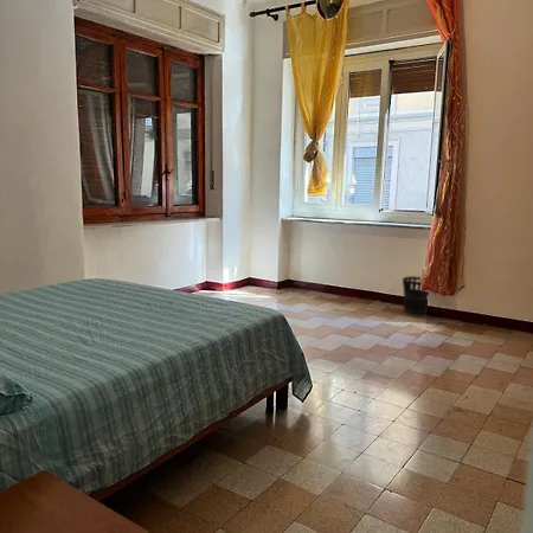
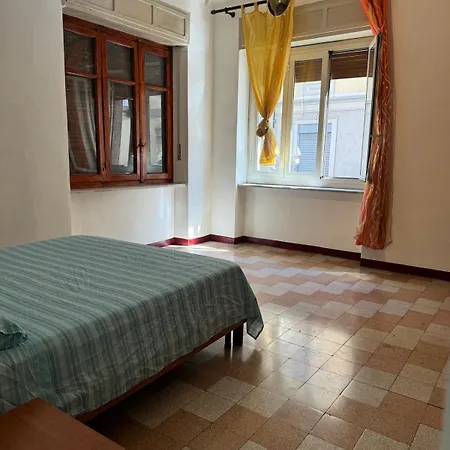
- wastebasket [402,275,430,315]
